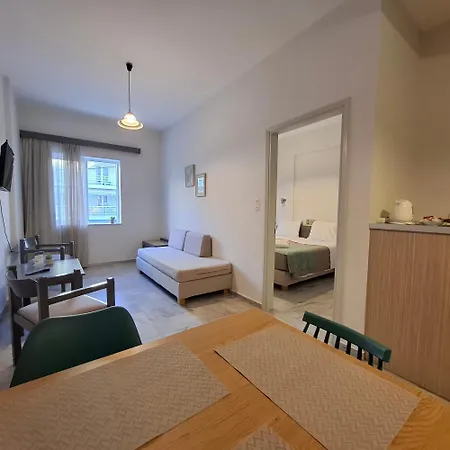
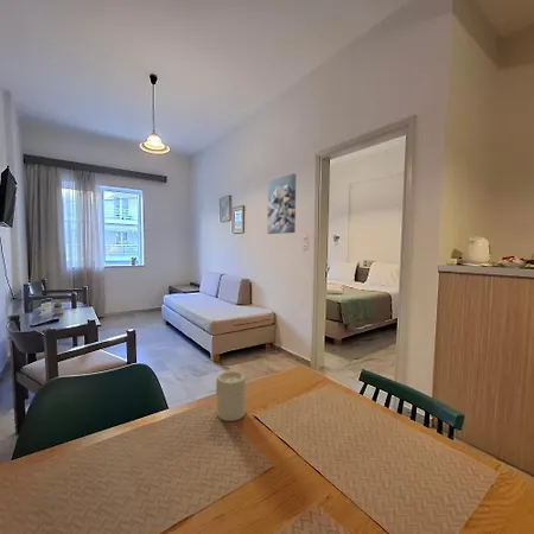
+ wall art [266,172,297,235]
+ candle [215,370,247,422]
